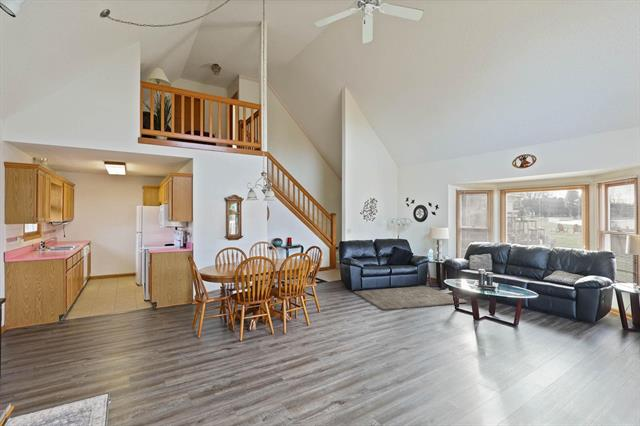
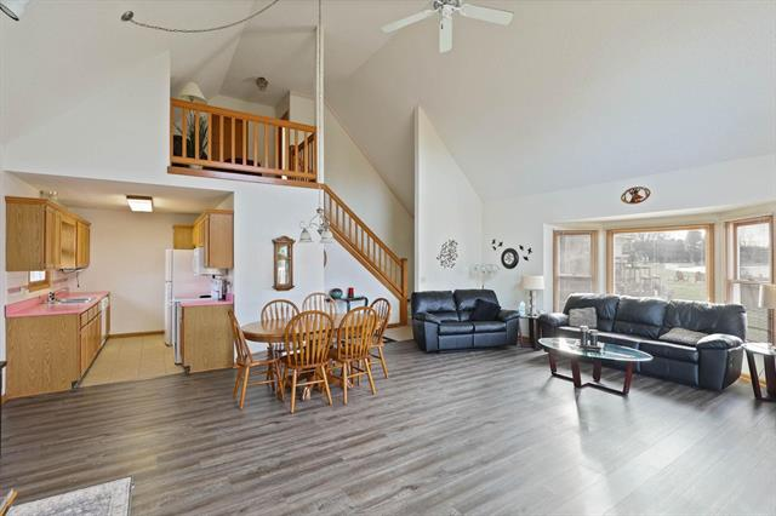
- rug [353,285,469,312]
